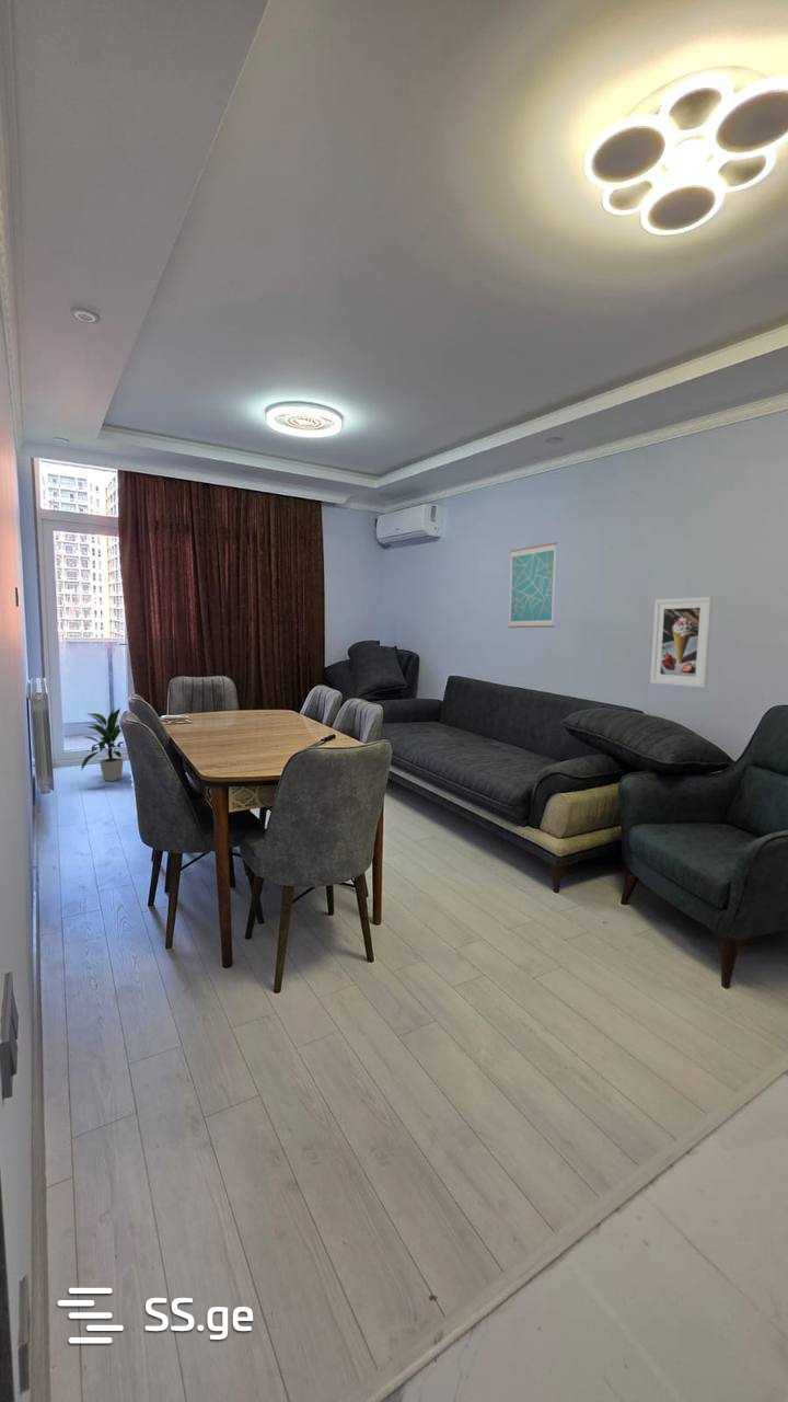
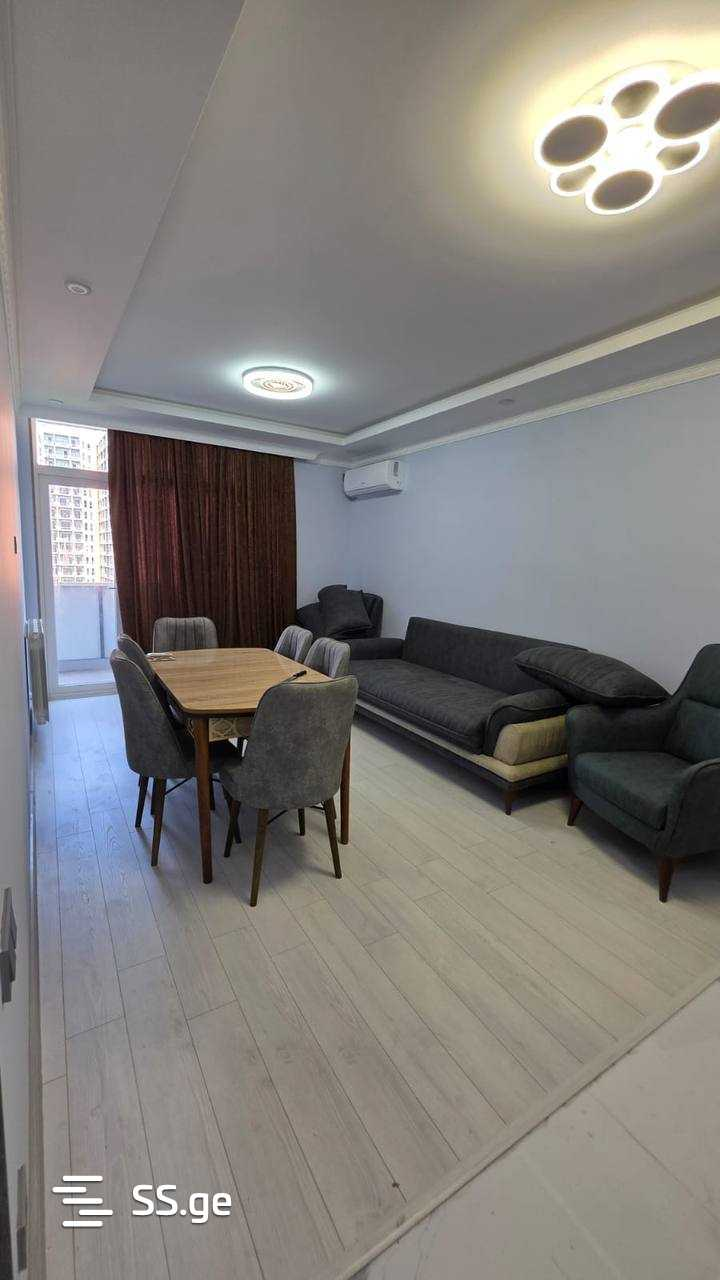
- indoor plant [80,706,126,782]
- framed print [649,596,714,689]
- wall art [508,541,558,629]
